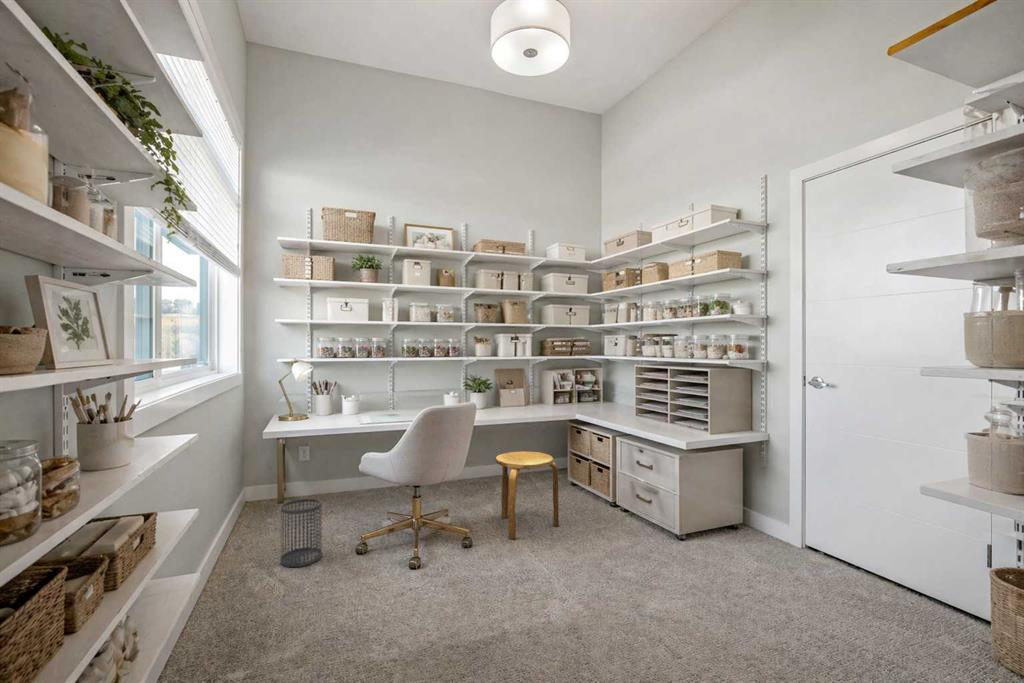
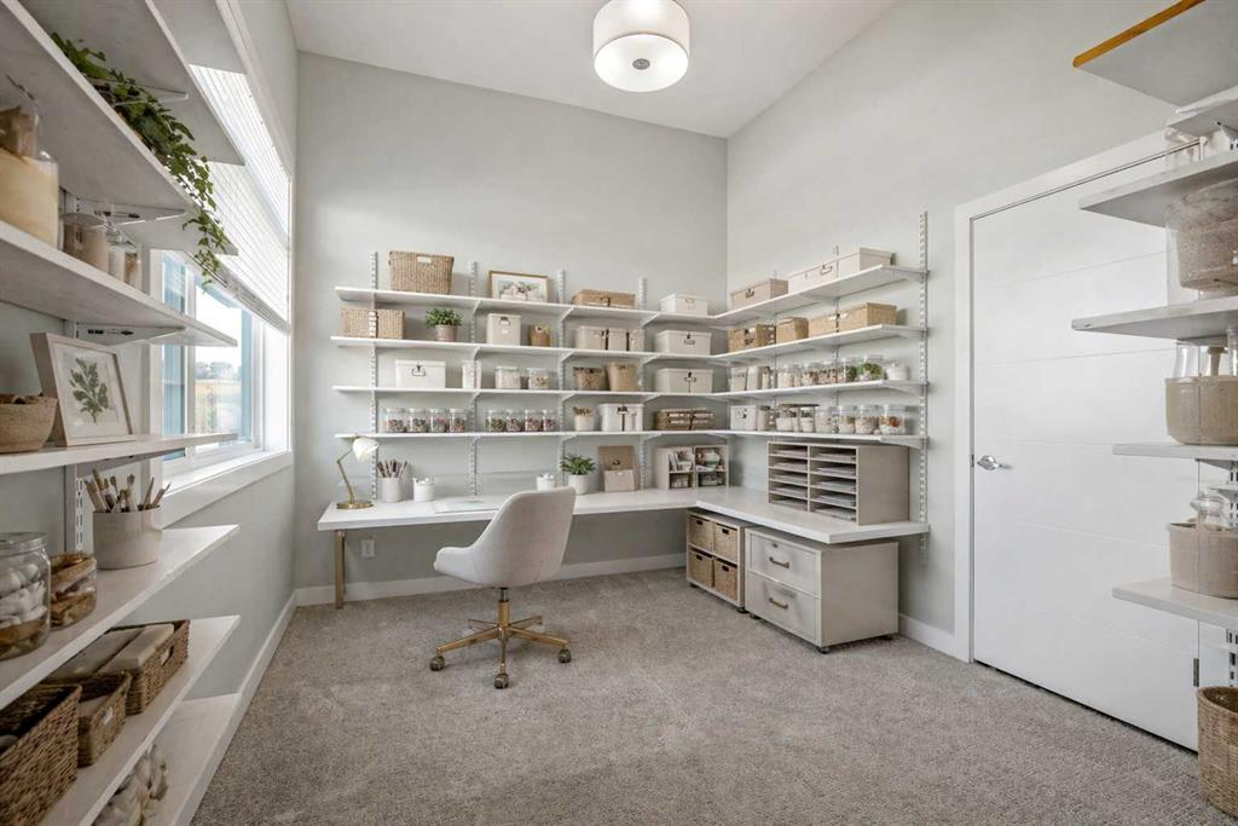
- stool [494,451,560,540]
- wastebasket [280,497,323,568]
